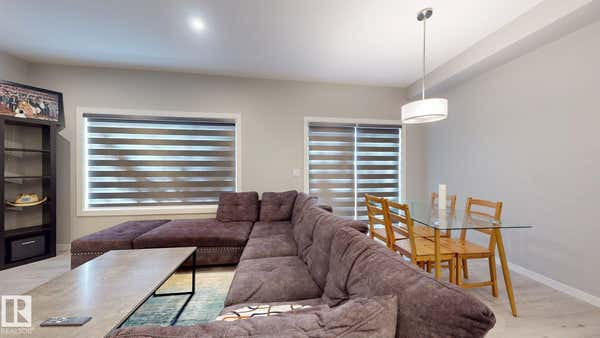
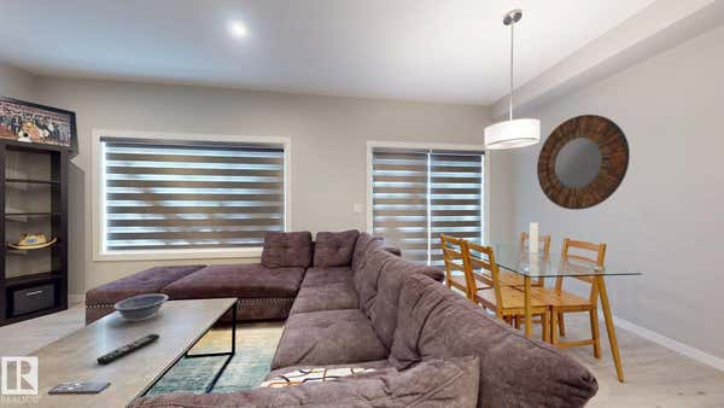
+ remote control [97,333,160,366]
+ decorative bowl [111,293,169,322]
+ home mirror [536,113,631,211]
